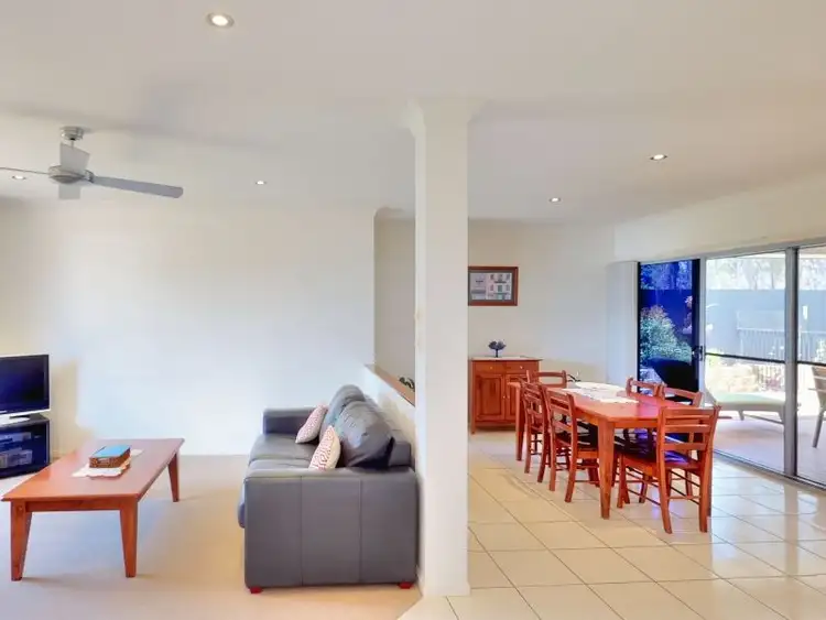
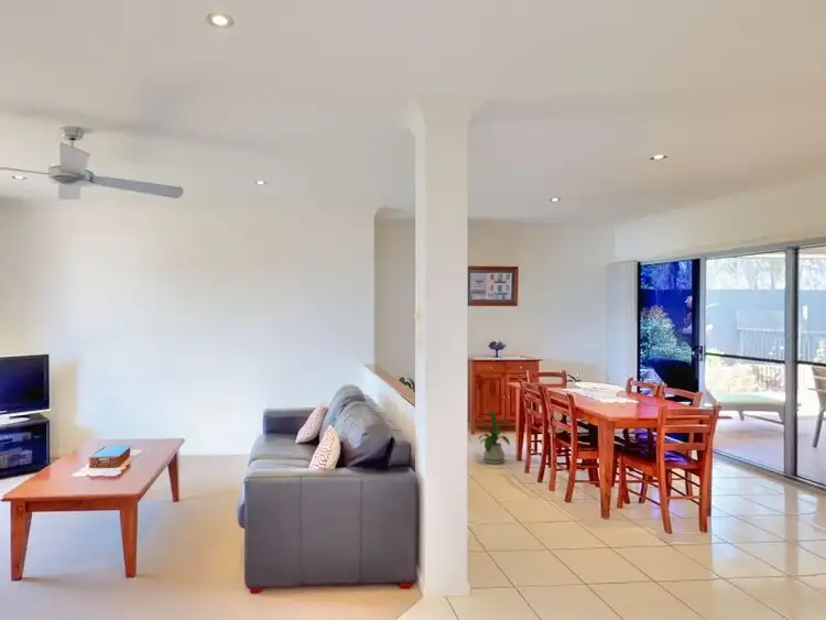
+ house plant [471,410,512,465]
